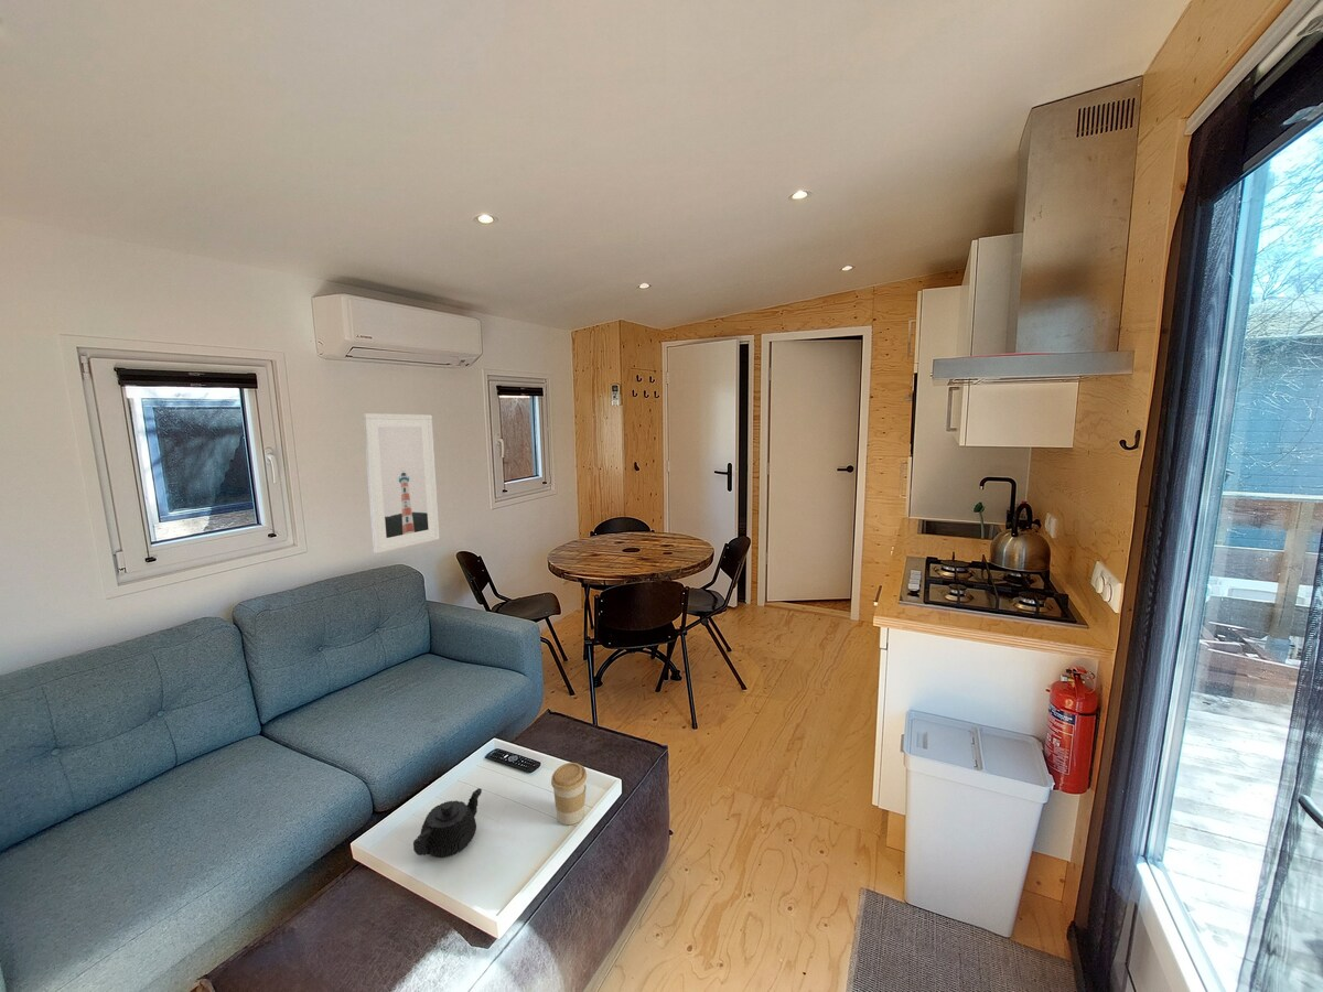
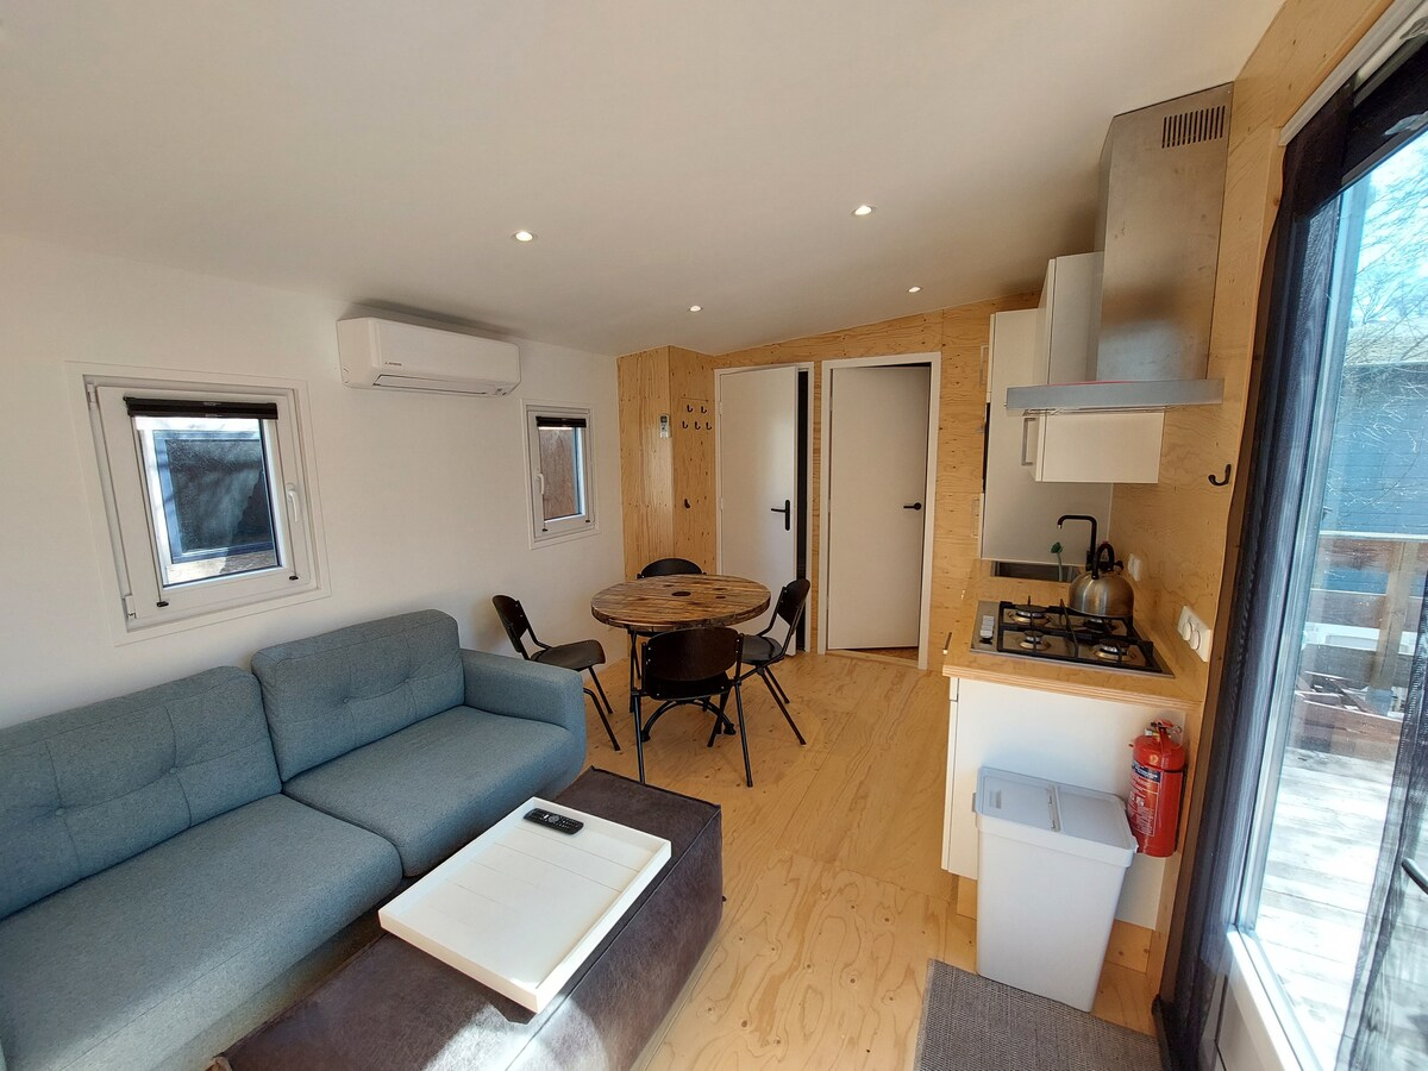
- coffee cup [550,762,588,826]
- teapot [412,787,483,859]
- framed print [362,412,440,554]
